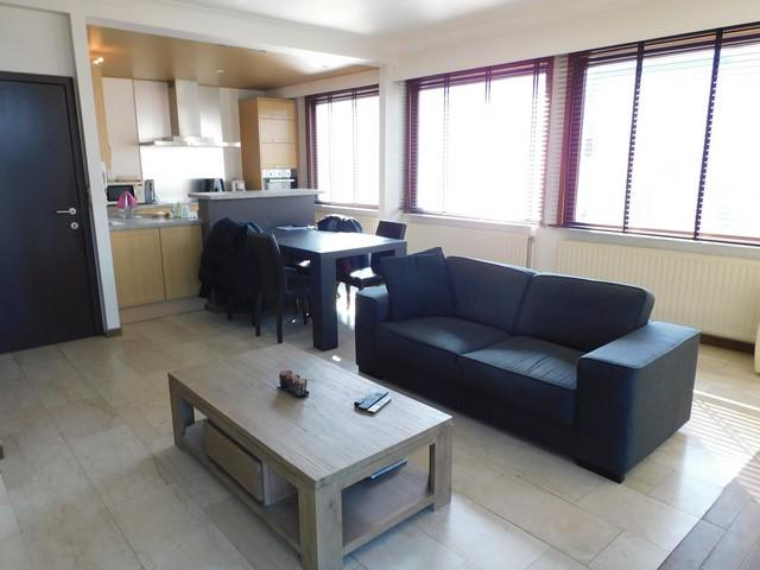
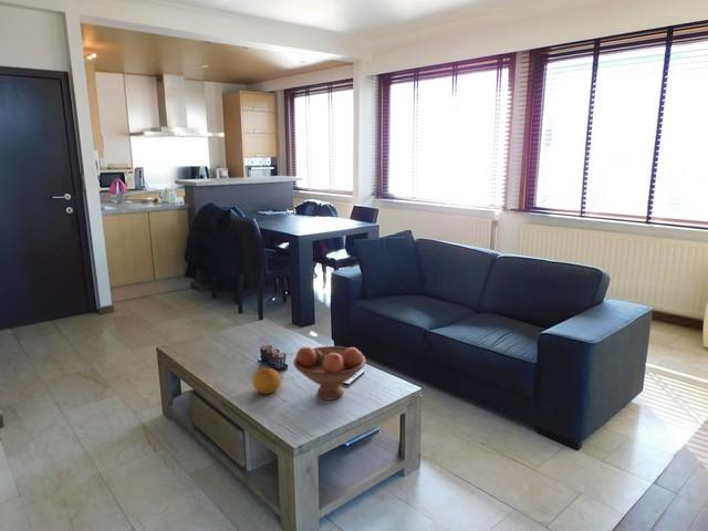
+ fruit bowl [292,345,367,402]
+ fruit [252,367,281,395]
